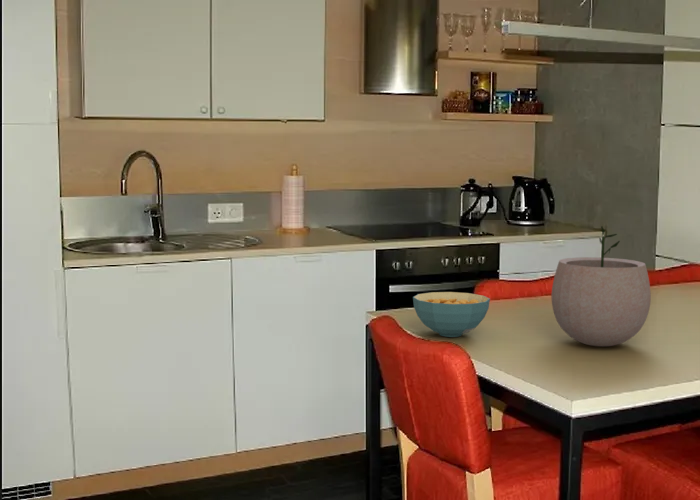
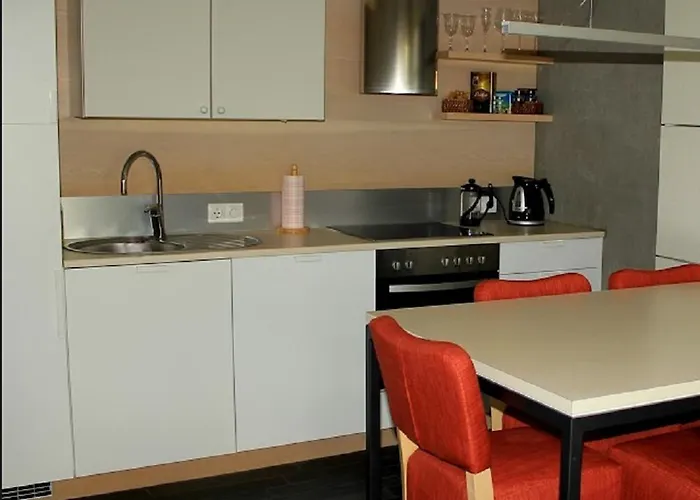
- plant pot [551,225,652,347]
- cereal bowl [412,291,491,338]
